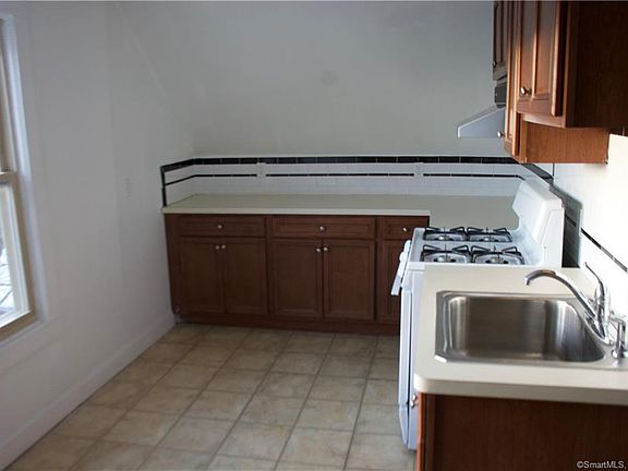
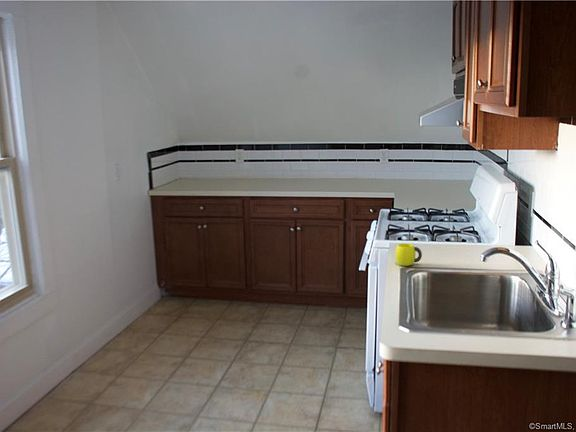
+ cup [394,243,423,267]
